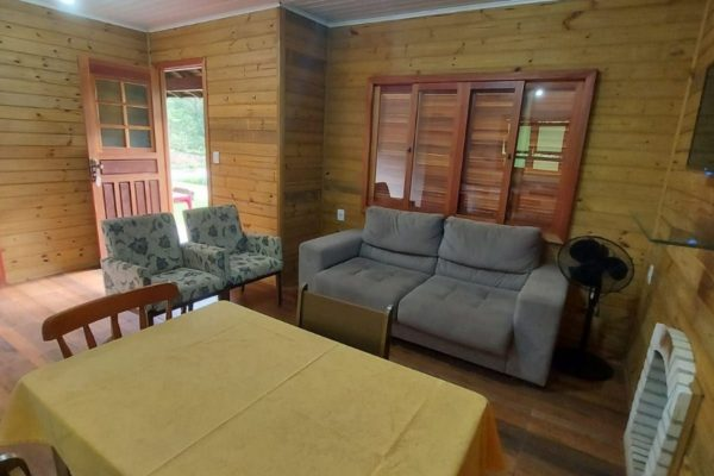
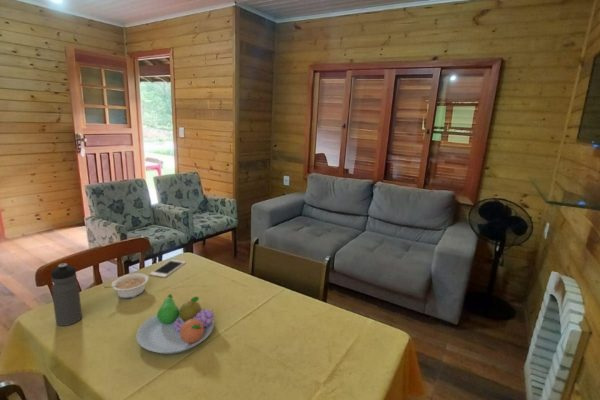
+ cell phone [149,259,187,278]
+ legume [103,272,150,299]
+ water bottle [50,262,83,327]
+ fruit bowl [135,293,215,355]
